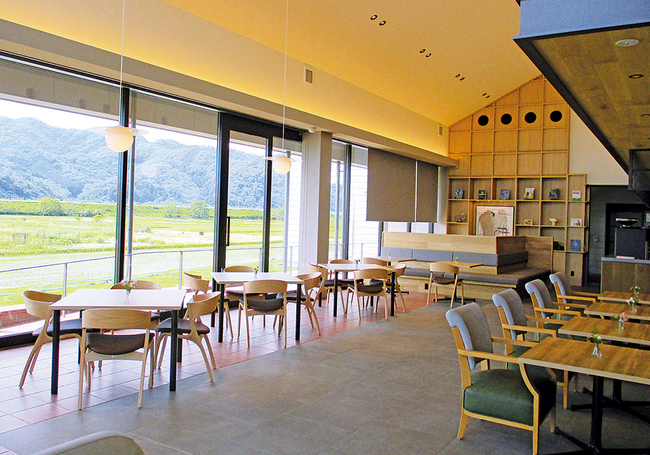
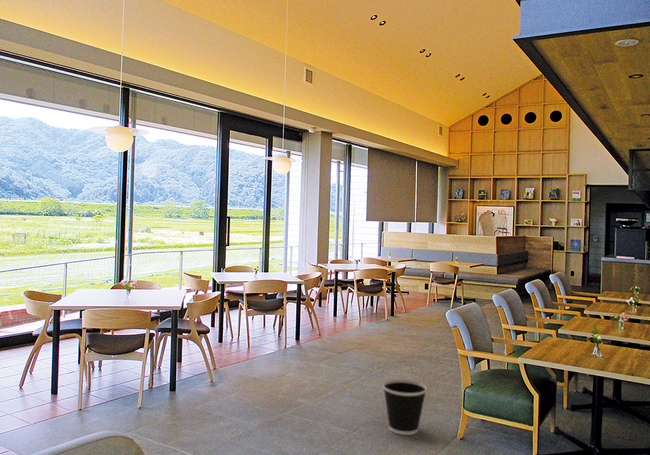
+ wastebasket [382,379,428,436]
